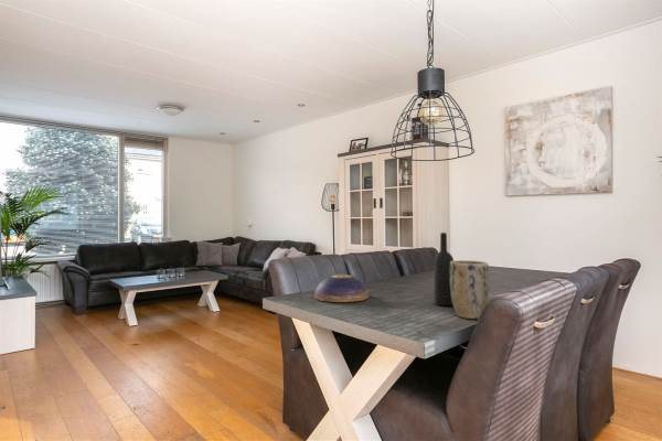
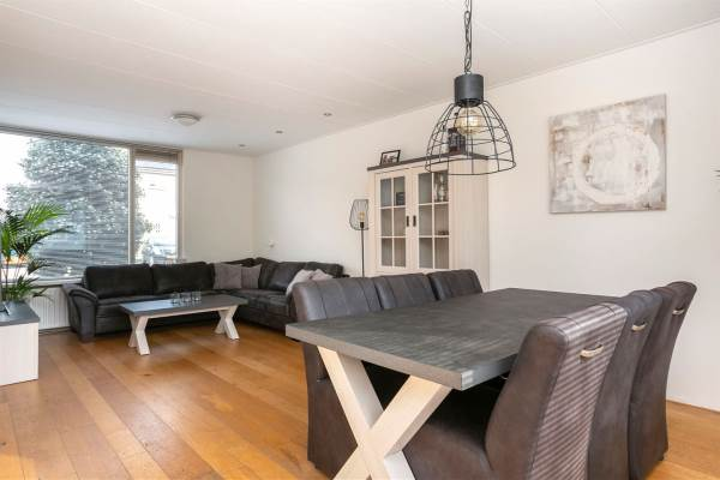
- wine bottle [433,232,455,306]
- plant pot [450,259,490,320]
- decorative bowl [313,273,370,303]
